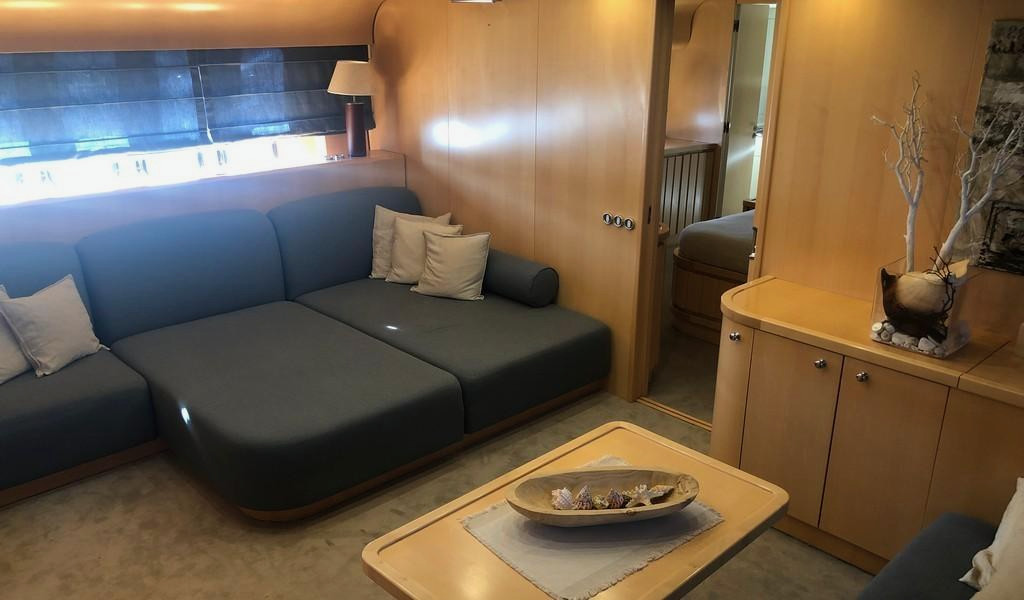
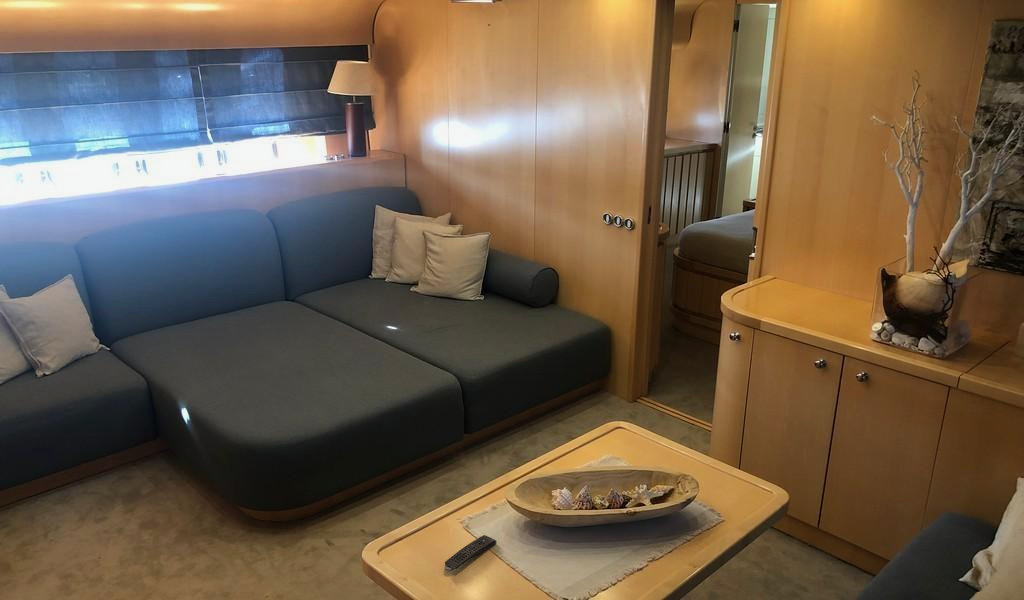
+ remote control [444,534,497,572]
